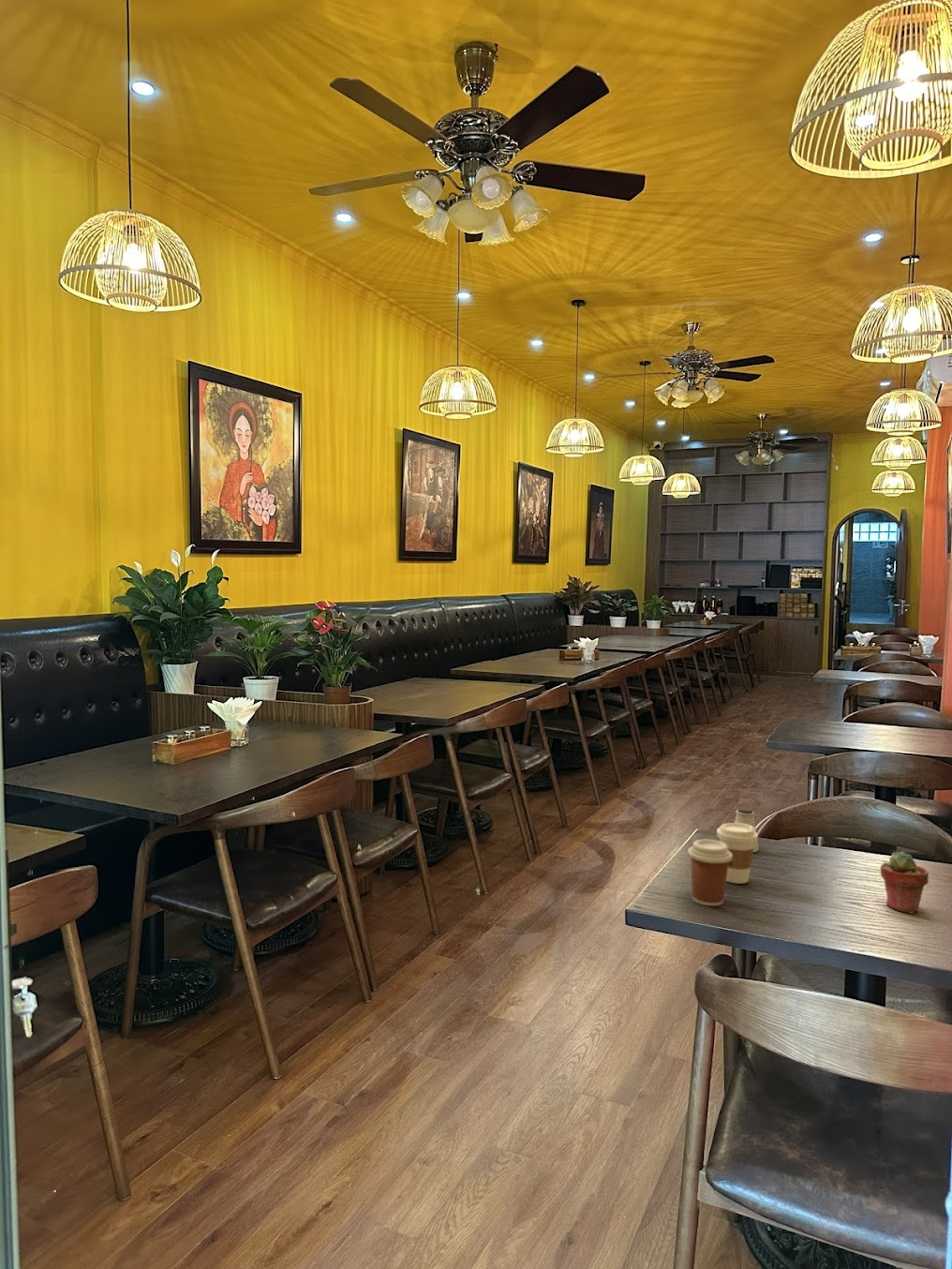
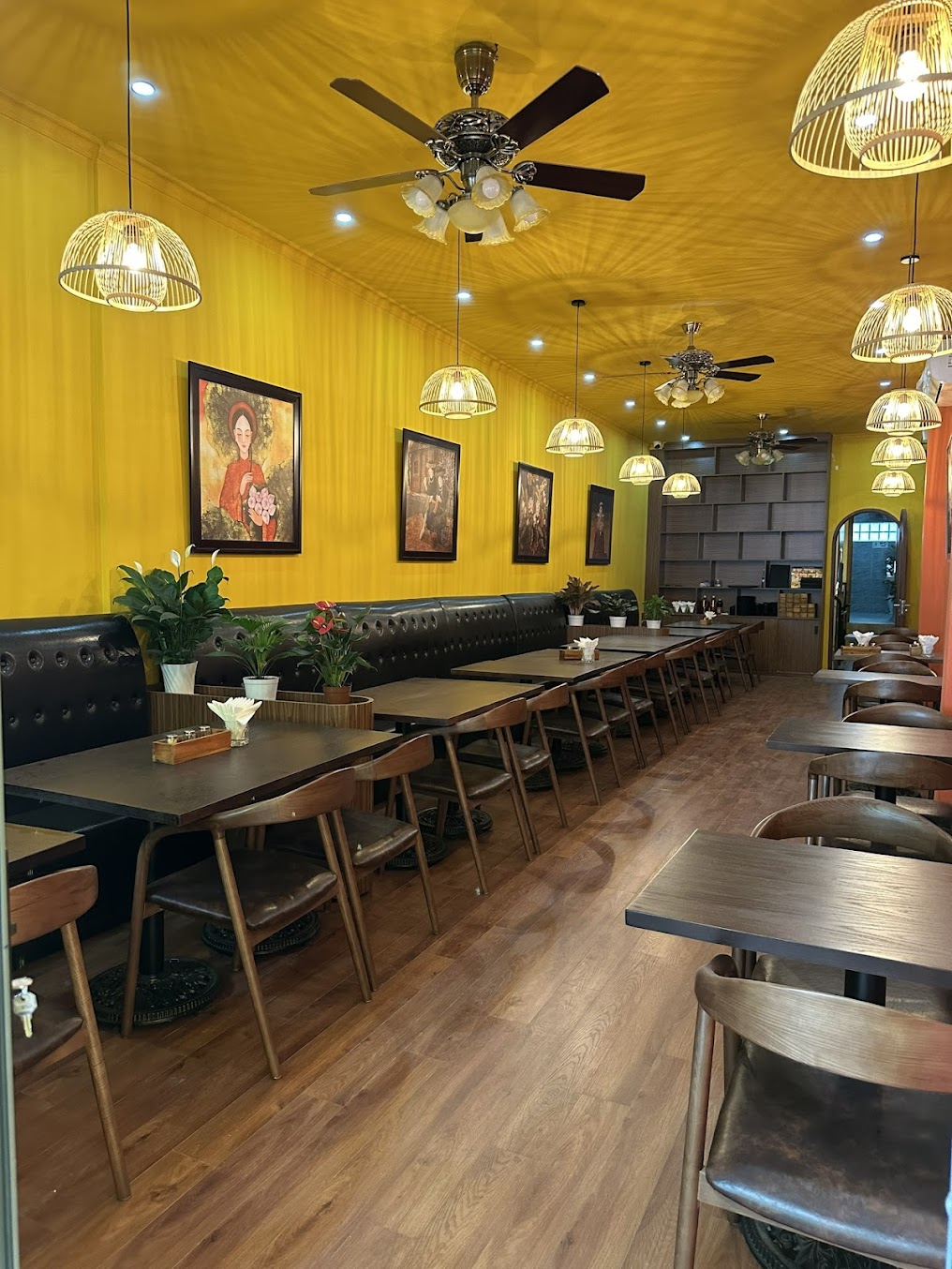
- potted succulent [879,850,930,915]
- saltshaker [734,806,760,853]
- coffee cup [687,839,733,907]
- coffee cup [716,822,759,885]
